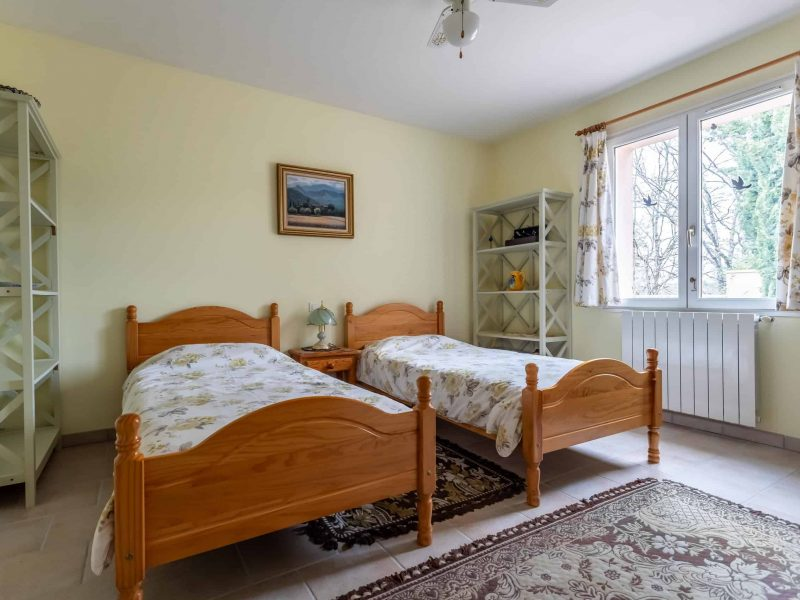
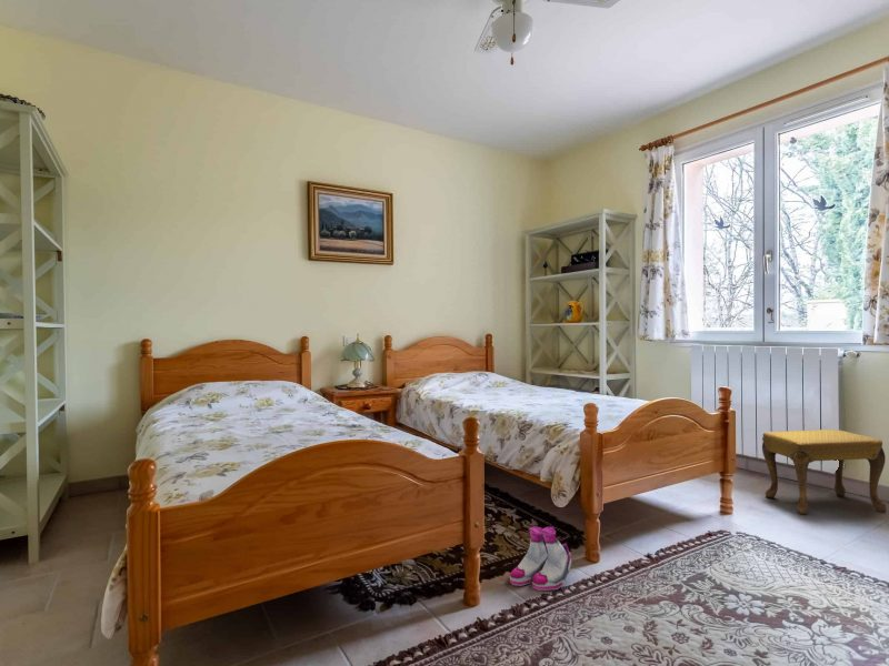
+ boots [509,526,572,592]
+ footstool [761,428,888,515]
